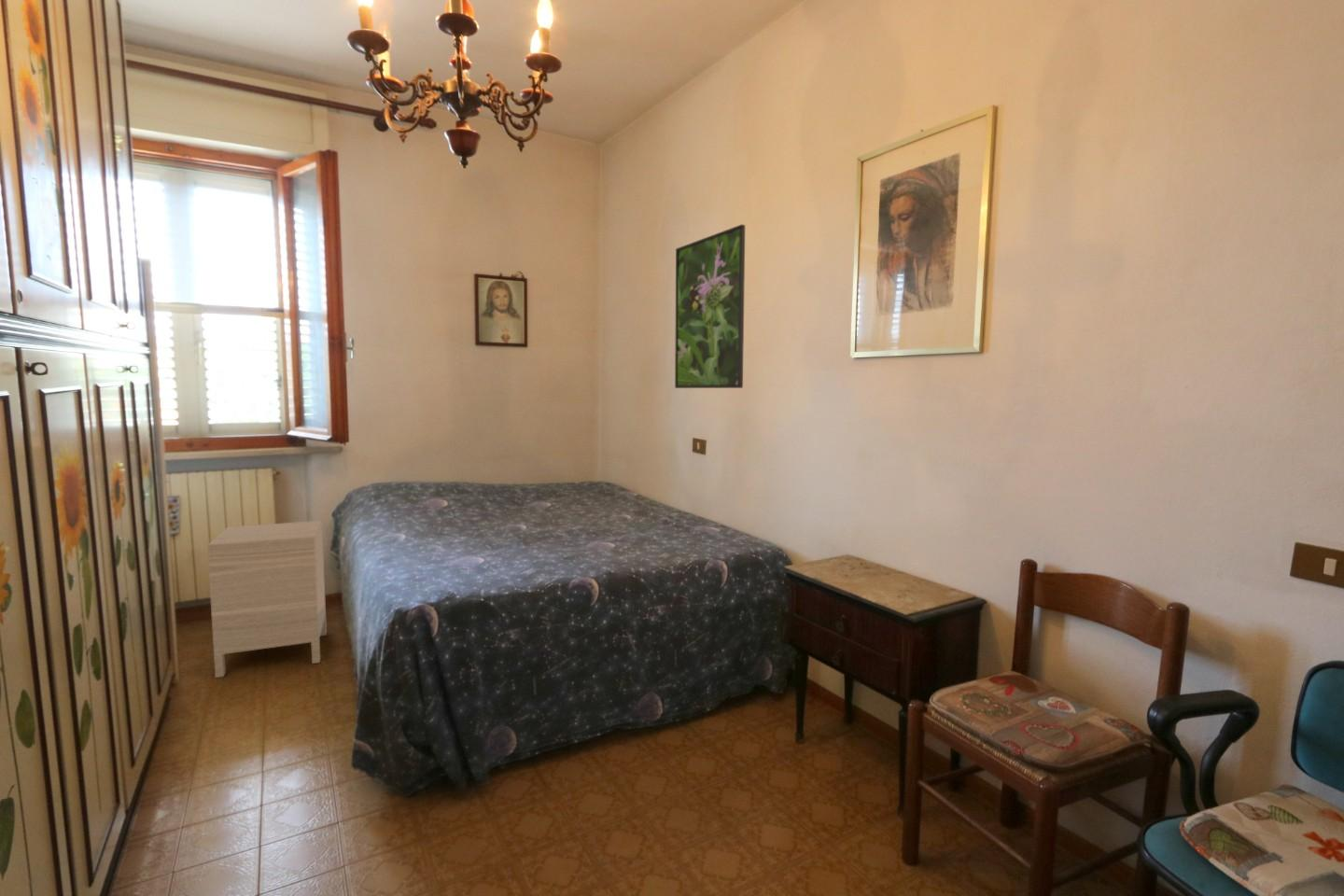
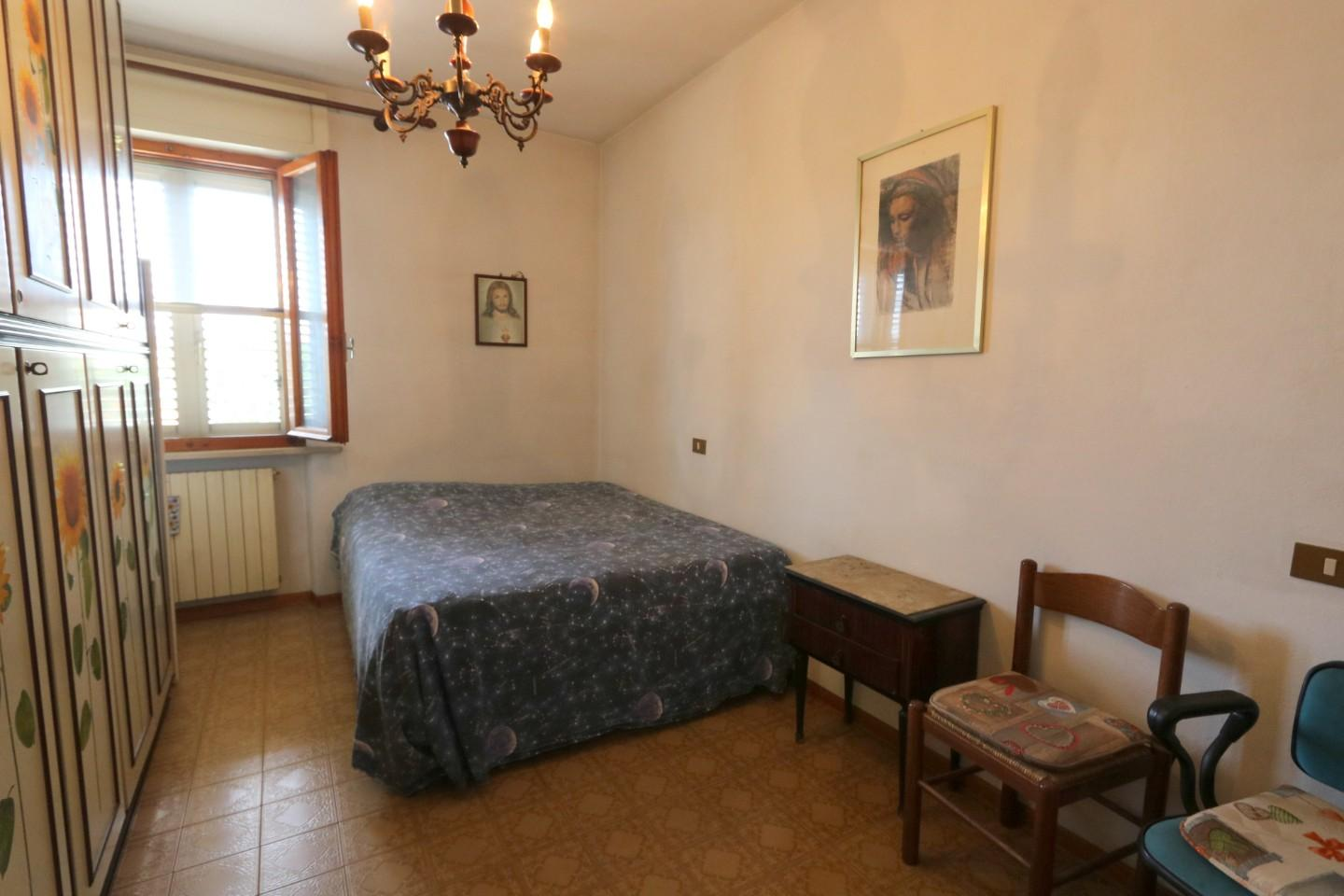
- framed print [674,223,746,389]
- nightstand [206,520,328,679]
